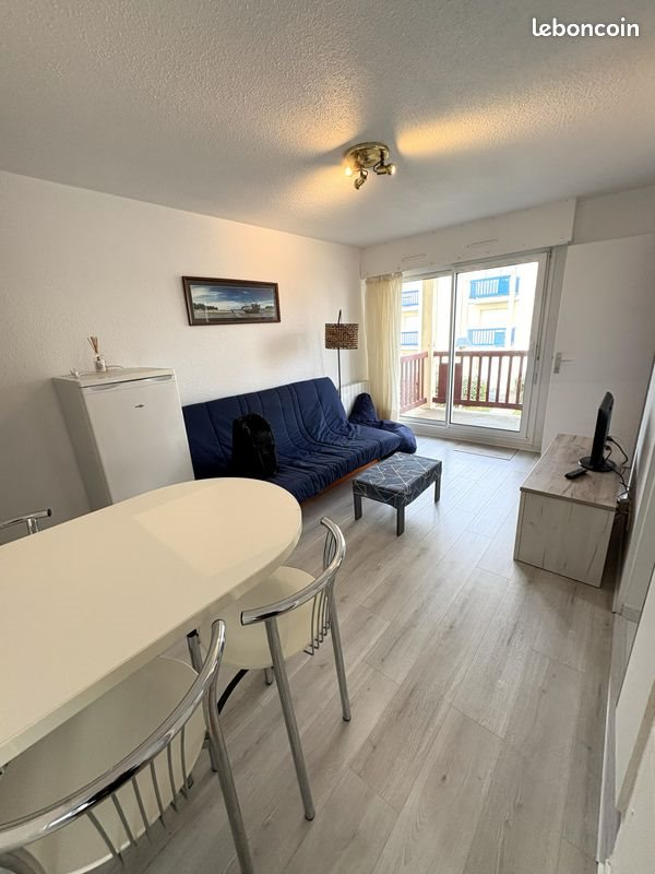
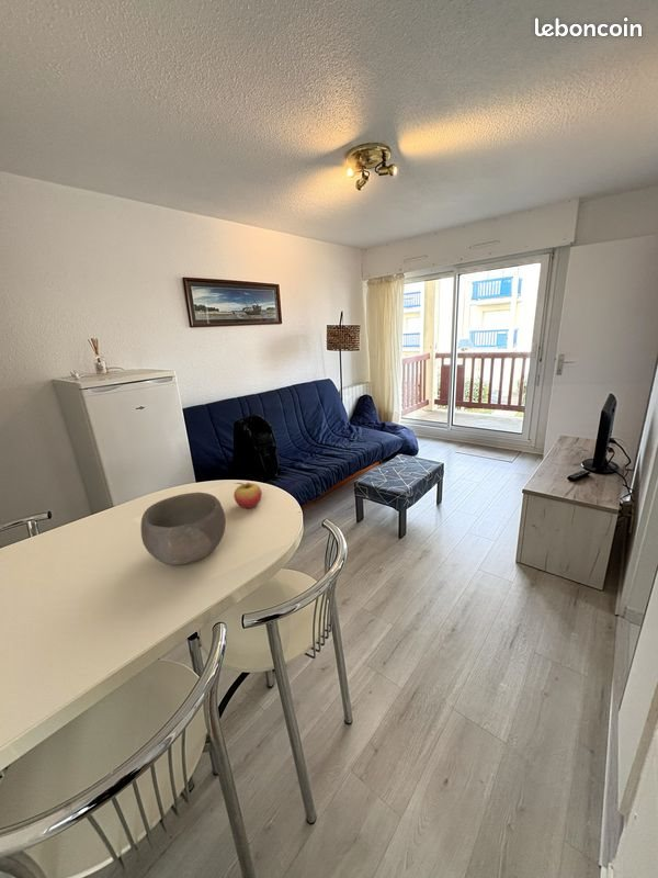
+ bowl [140,492,227,566]
+ fruit [232,481,263,509]
